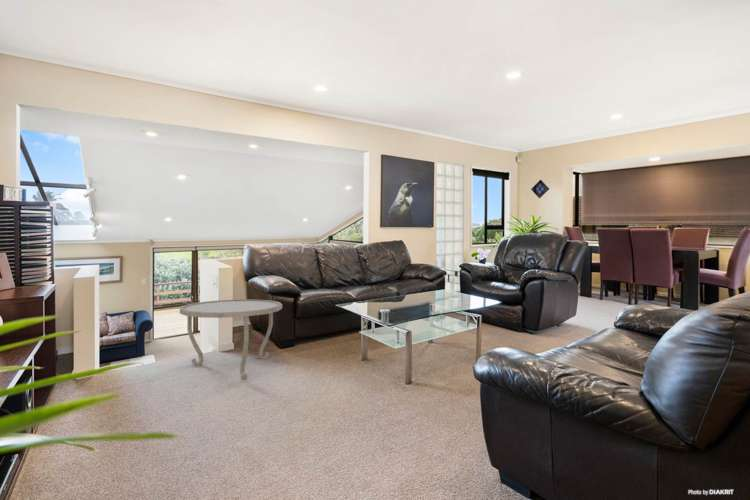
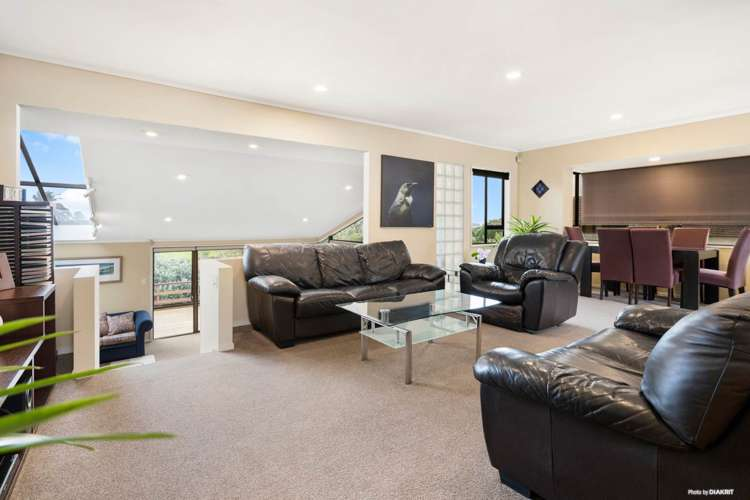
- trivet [179,298,283,381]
